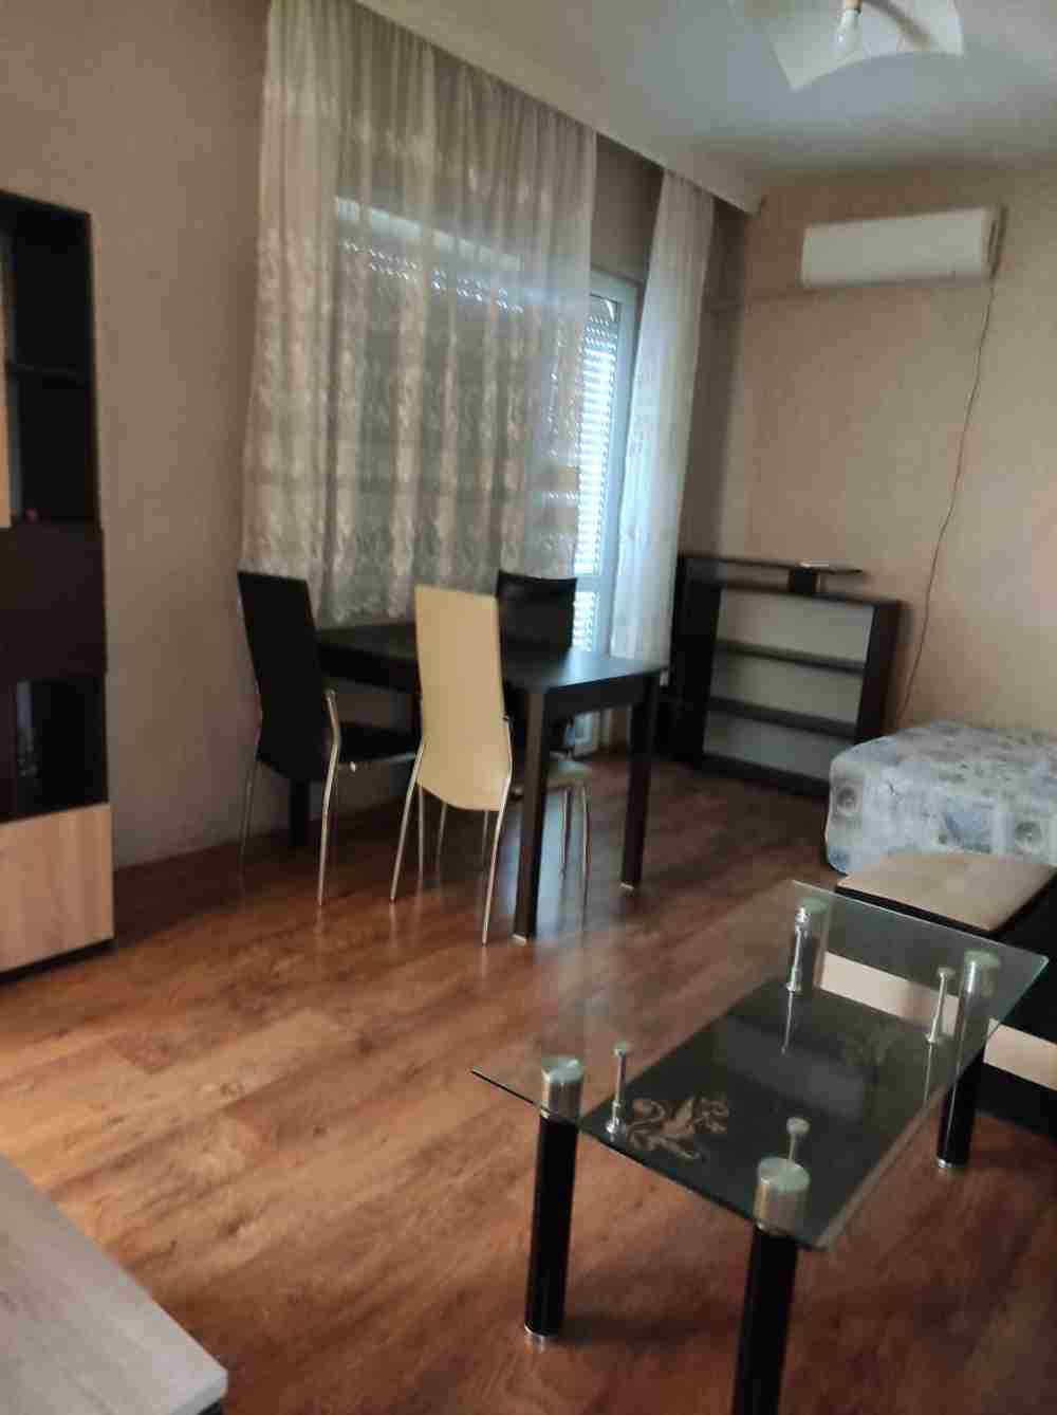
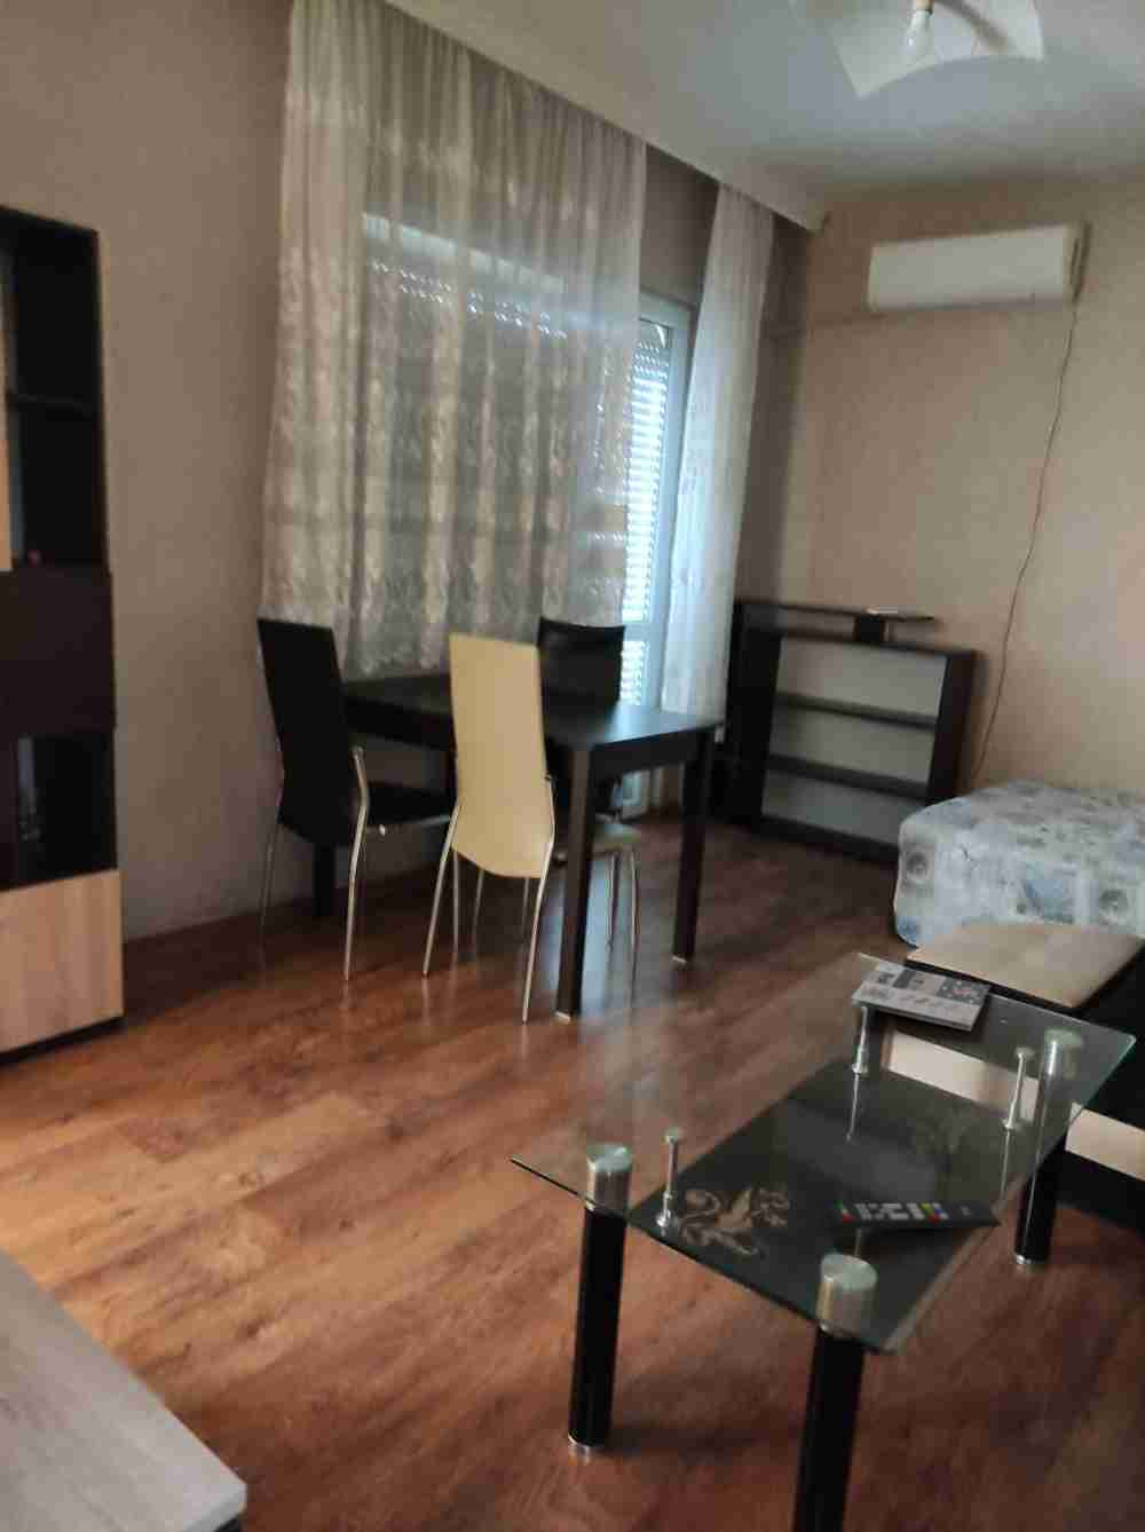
+ magazine [849,962,1008,1032]
+ remote control [824,1201,1003,1233]
